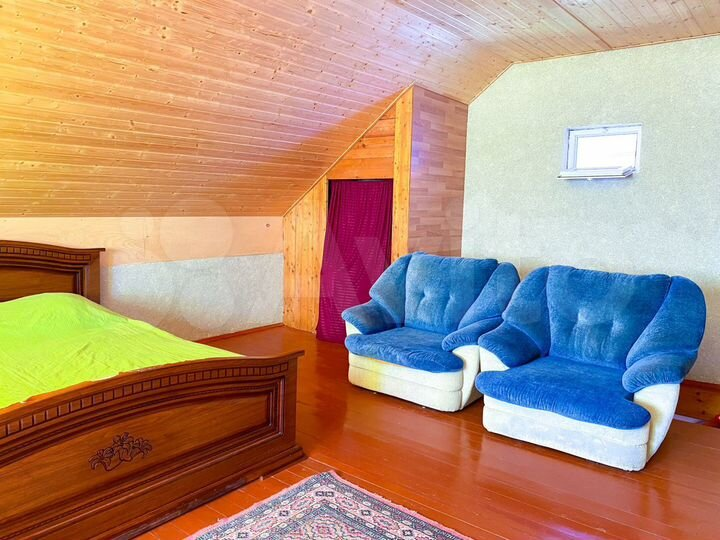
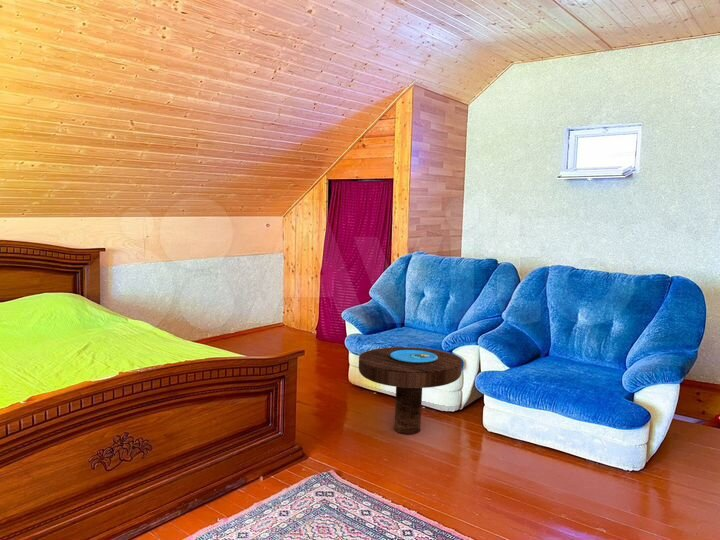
+ side table [358,346,463,435]
